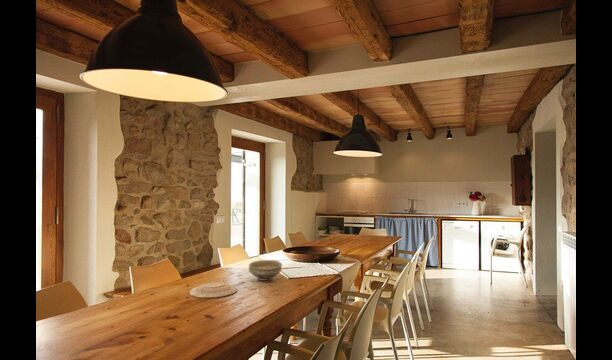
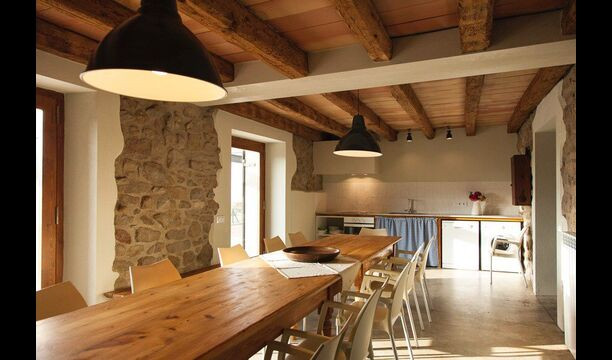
- plate [188,280,238,299]
- bowl [247,259,283,282]
